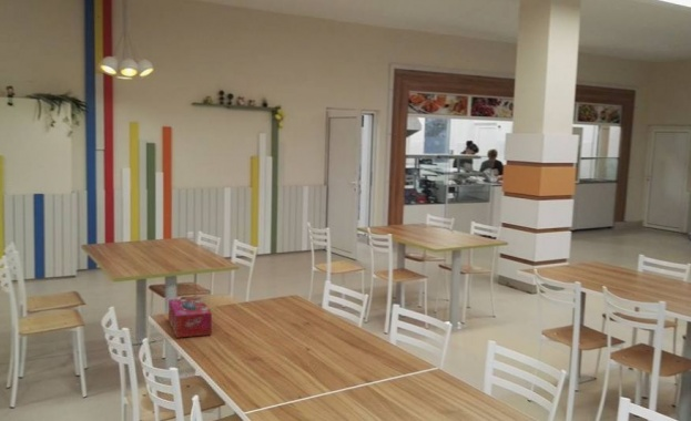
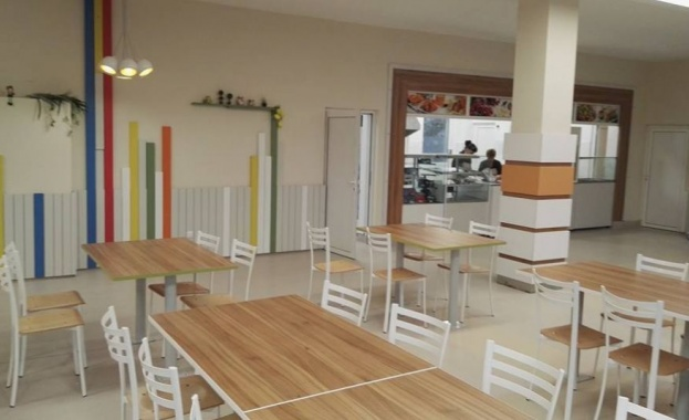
- tissue box [167,297,213,339]
